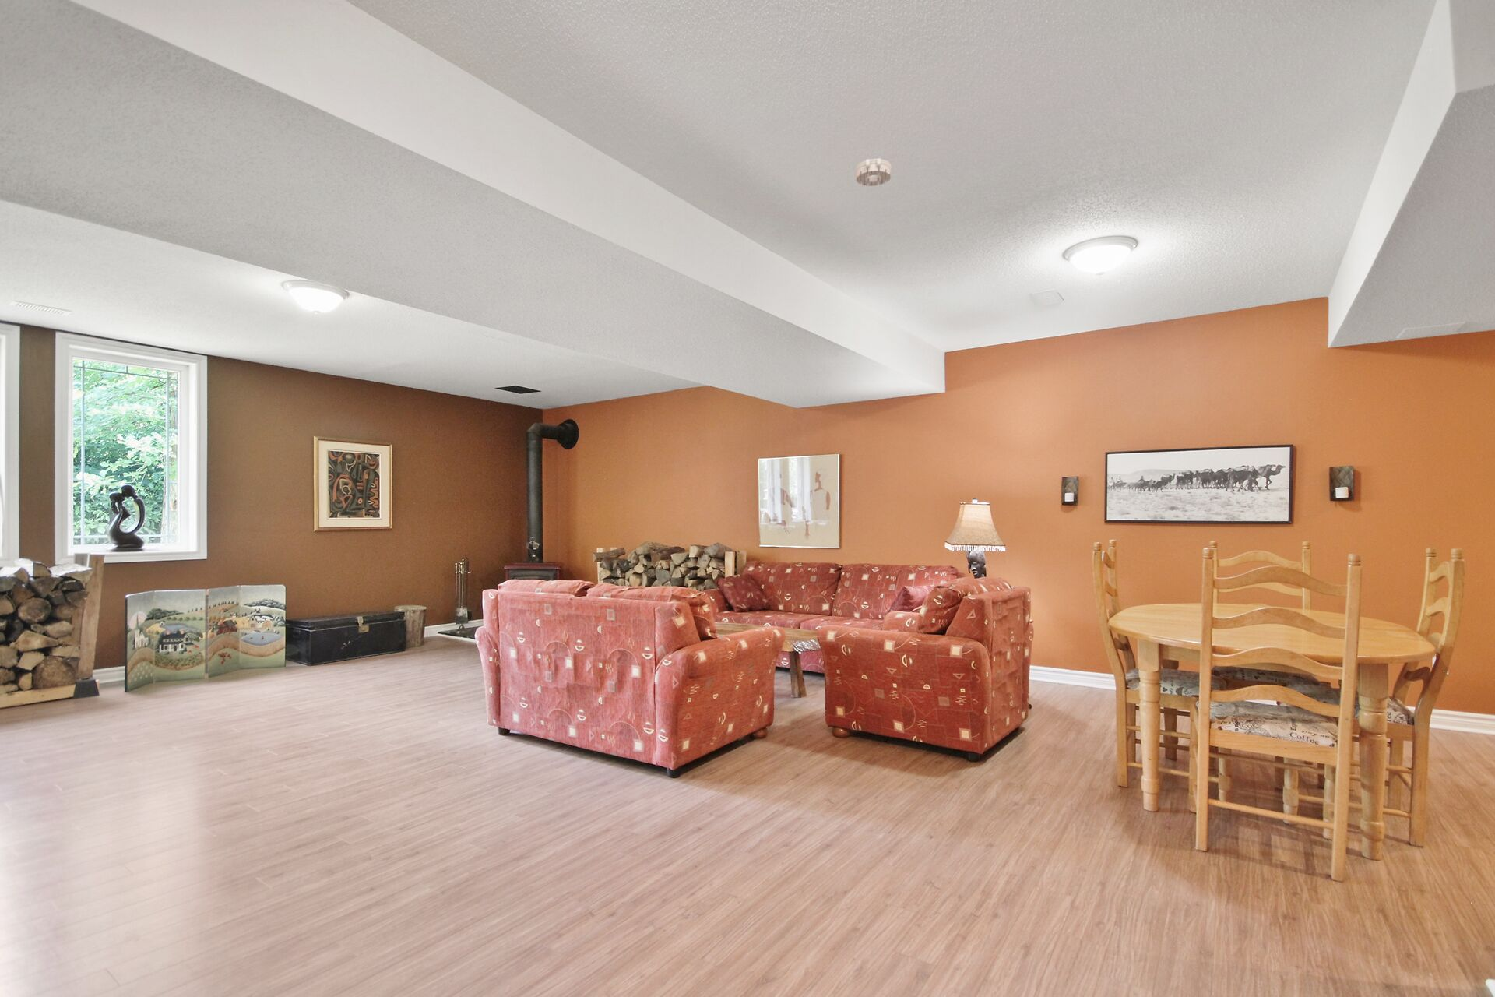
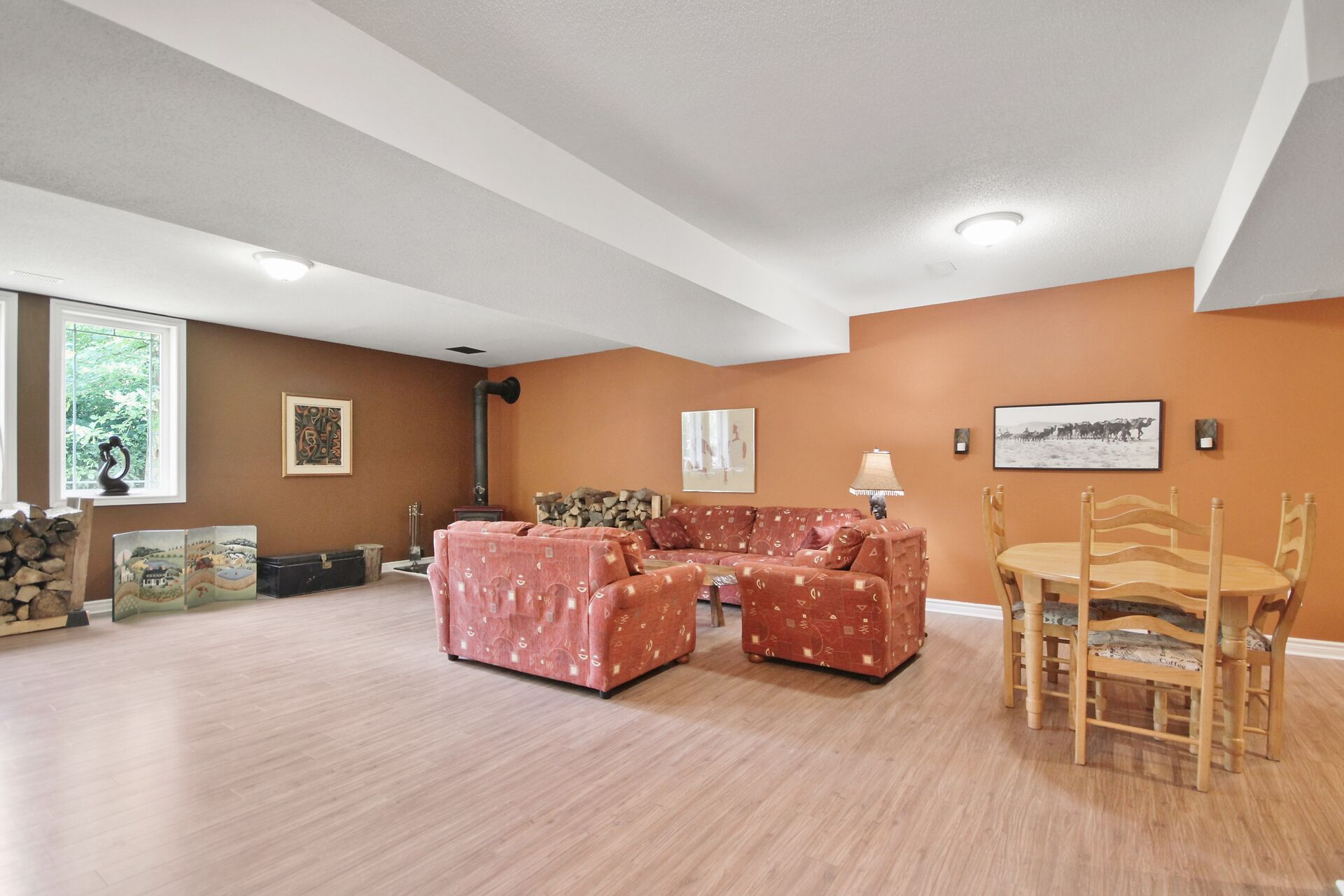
- smoke detector [855,157,892,187]
